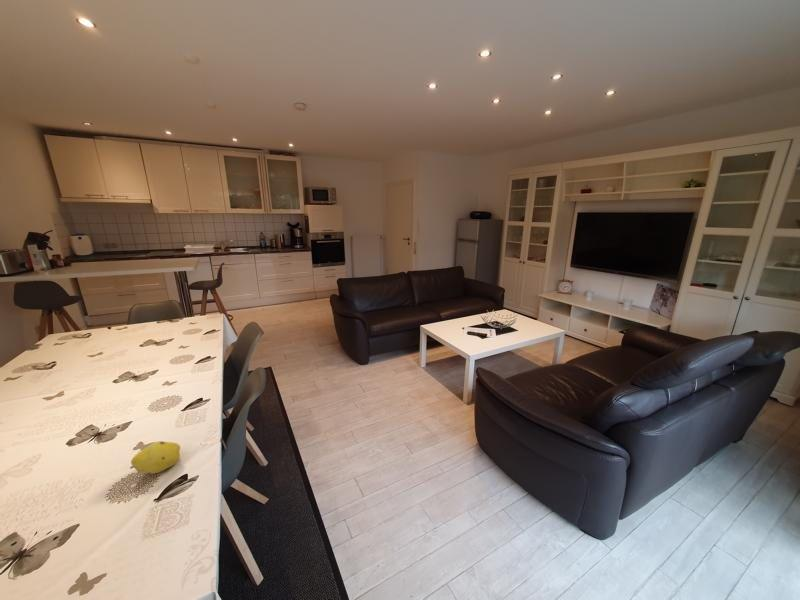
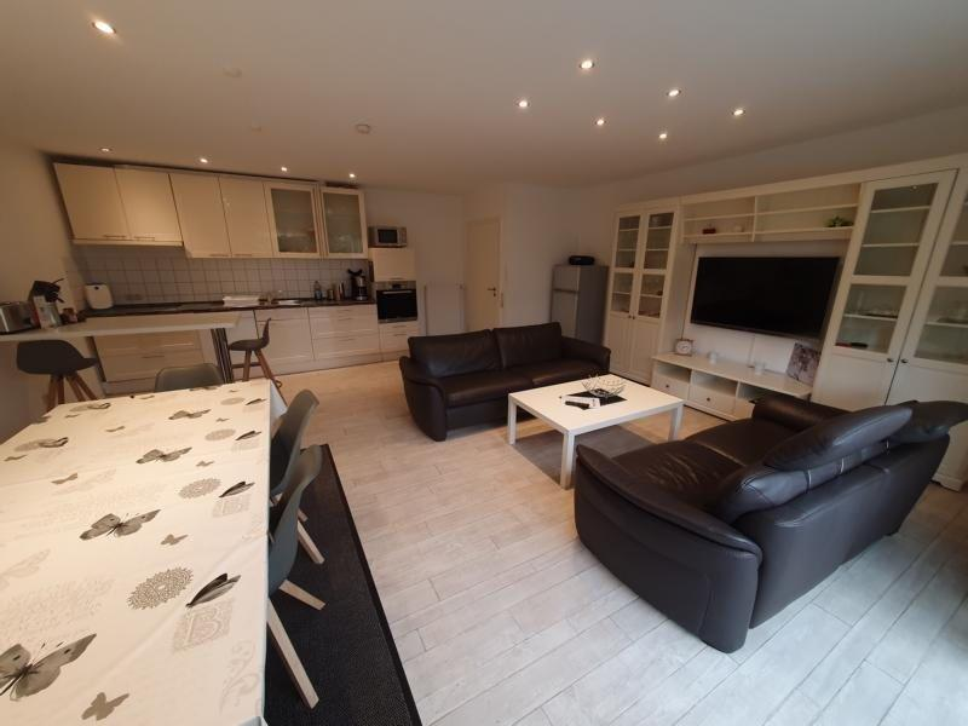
- fruit [129,440,181,475]
